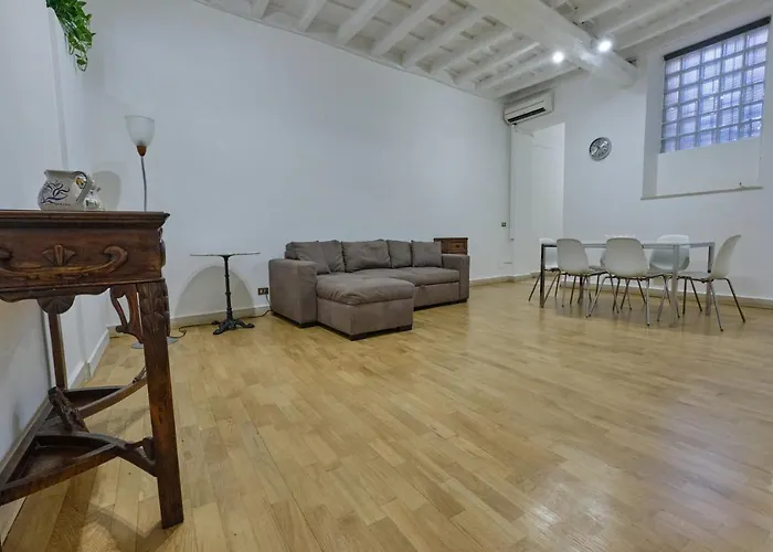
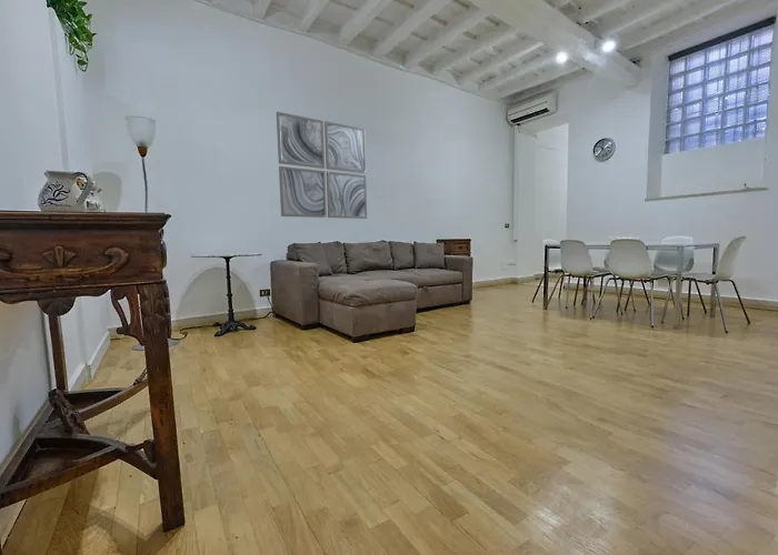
+ wall art [276,111,368,220]
